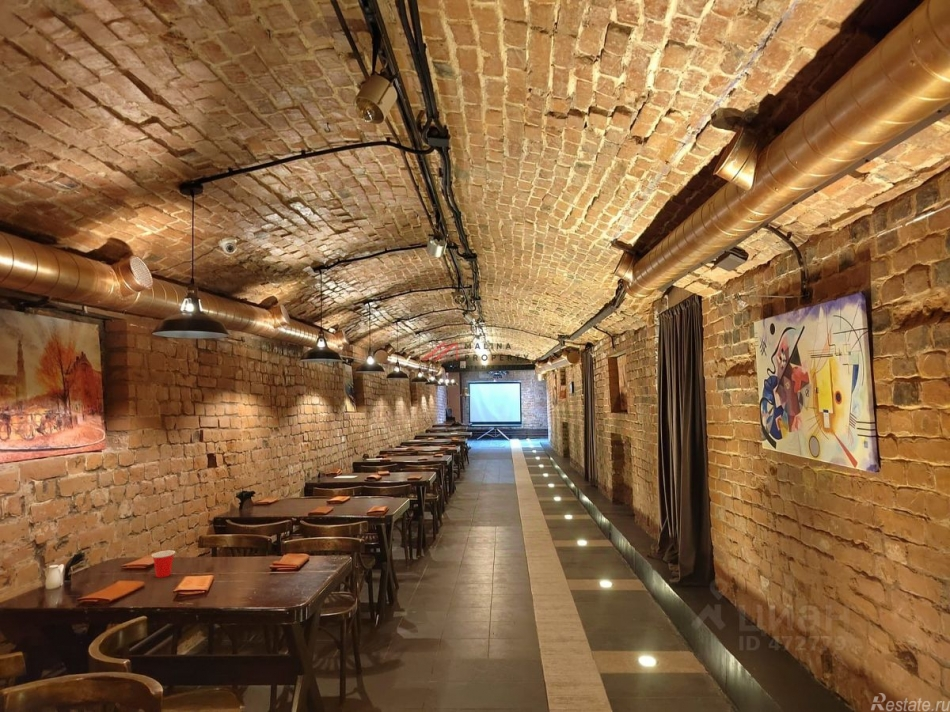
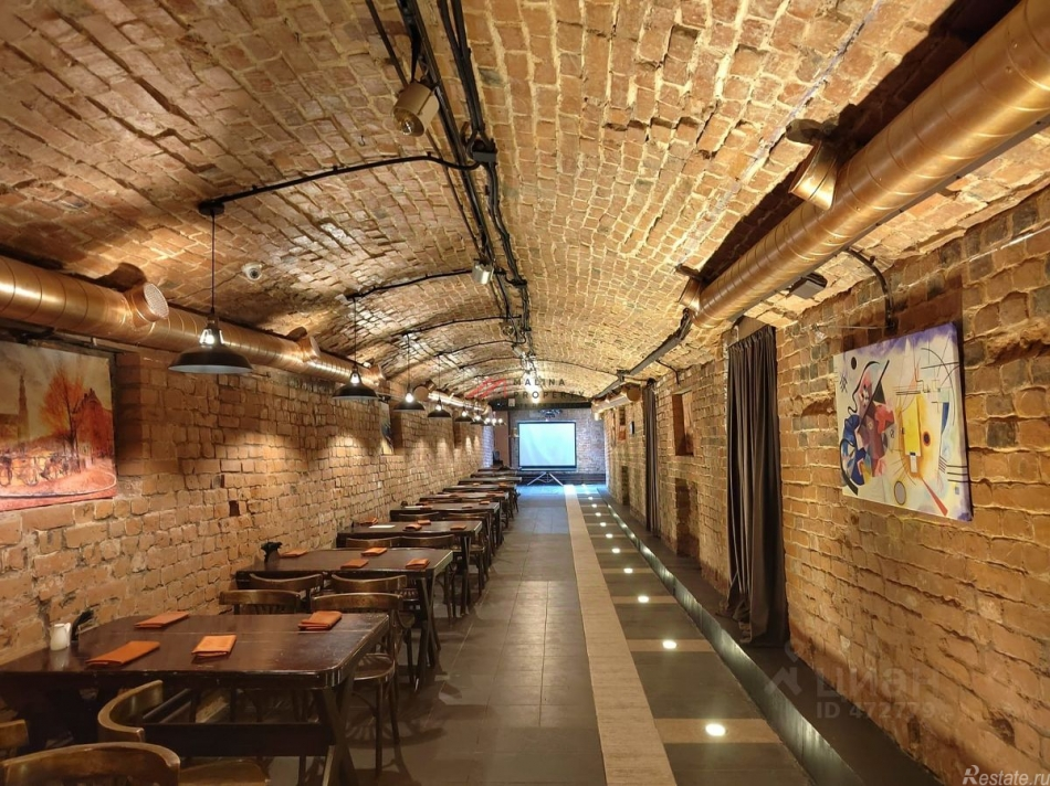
- cup [151,549,176,579]
